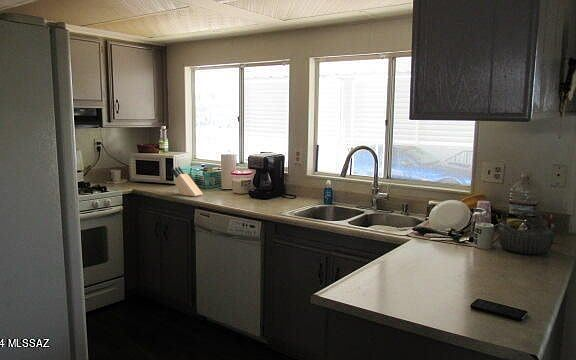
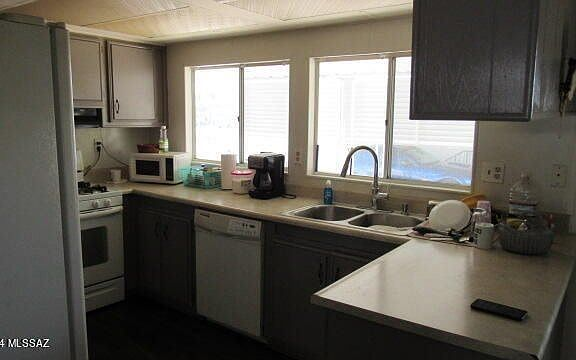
- knife block [171,166,204,197]
